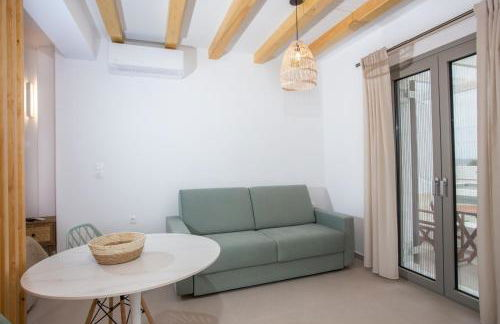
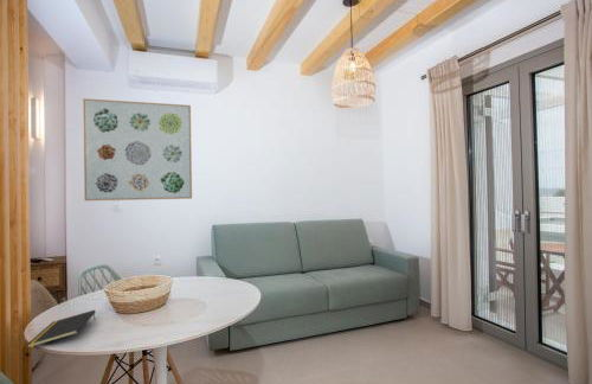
+ notepad [26,309,97,350]
+ wall art [82,97,193,201]
